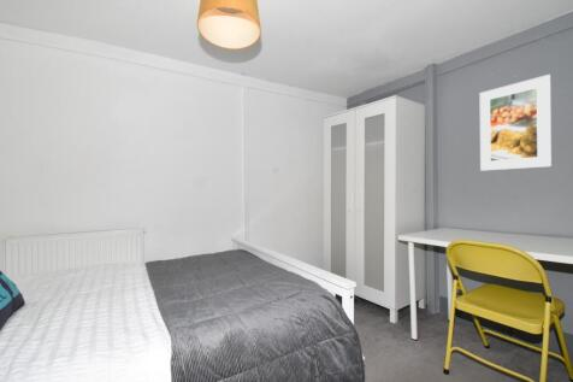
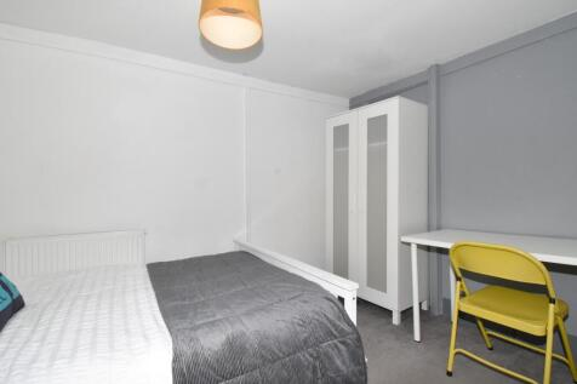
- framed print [479,74,553,172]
